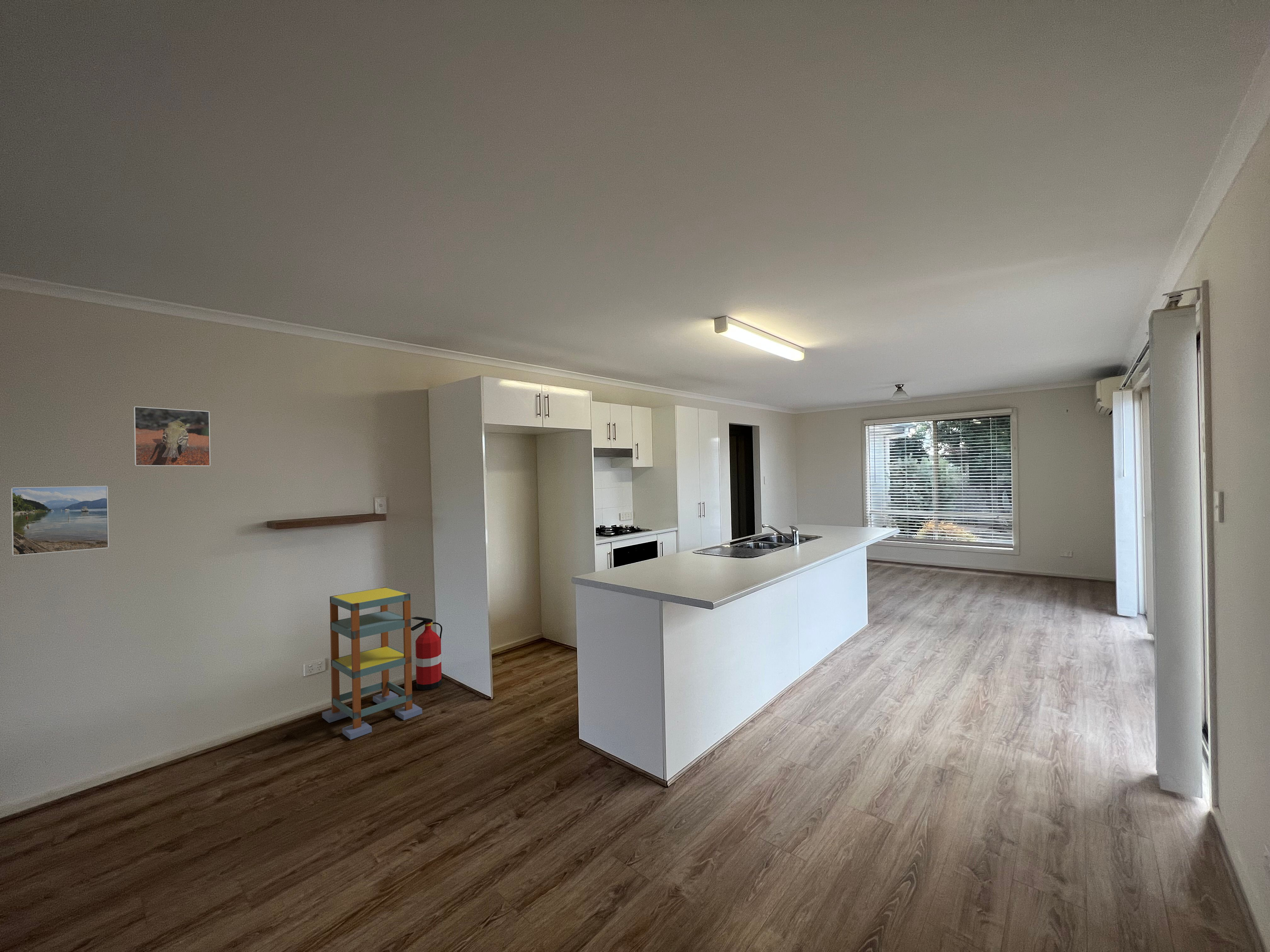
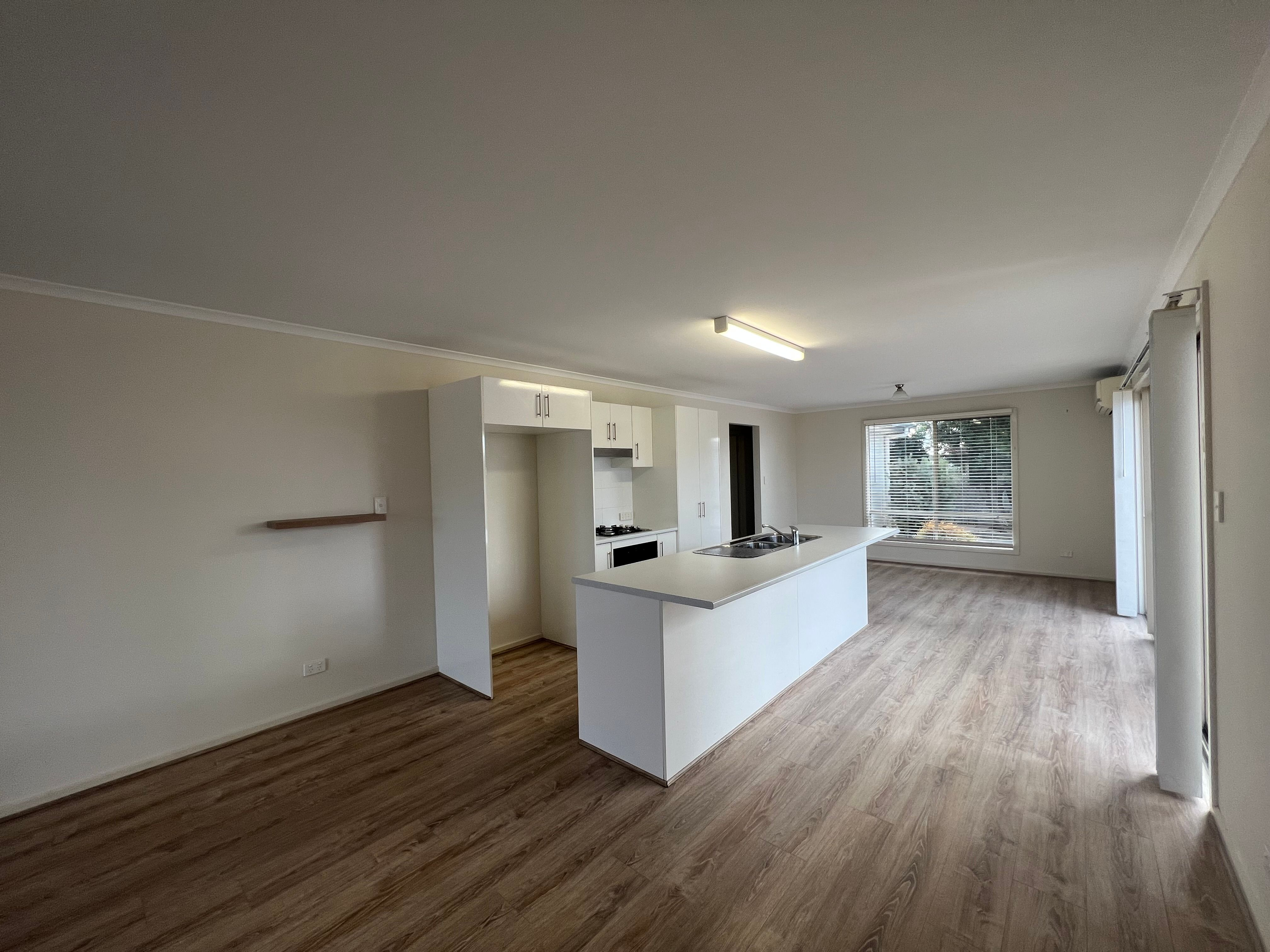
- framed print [133,406,211,467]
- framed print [11,485,109,556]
- shelving unit [322,587,423,740]
- fire extinguisher [411,616,443,690]
